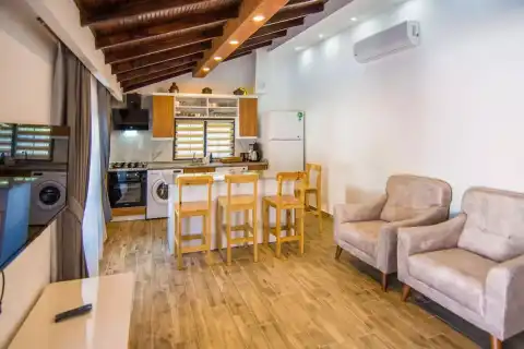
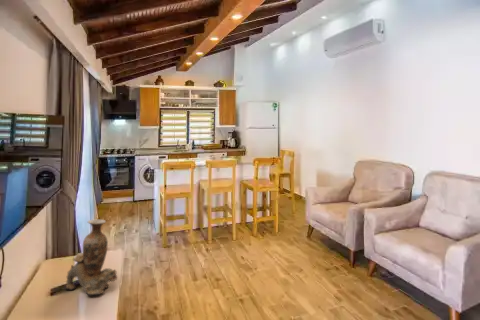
+ vase with dog figurine [64,219,118,296]
